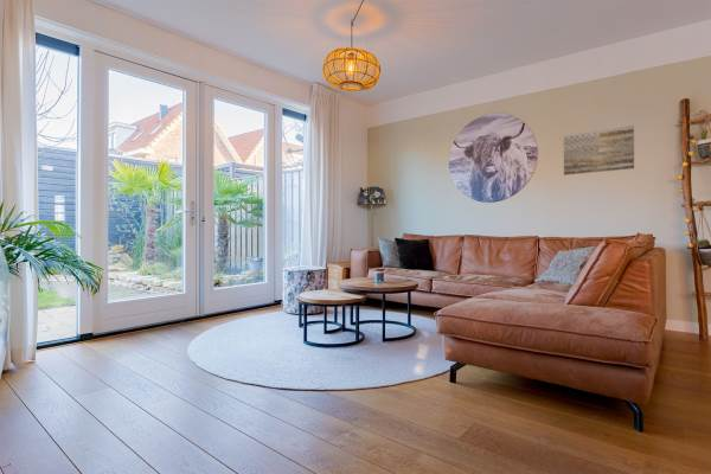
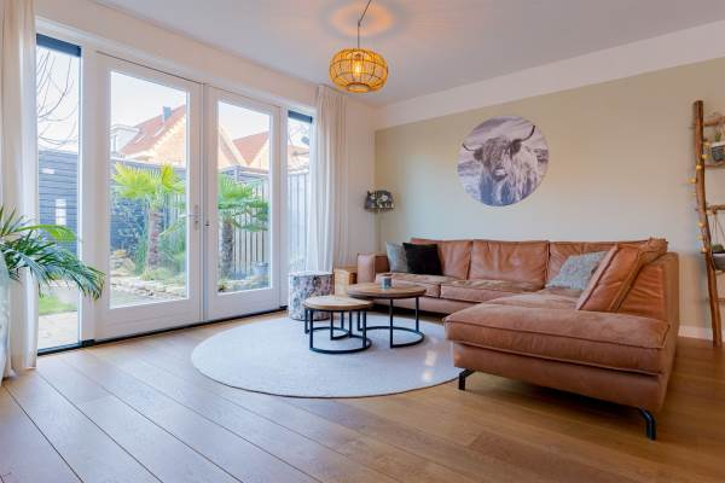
- wall art [563,124,635,177]
